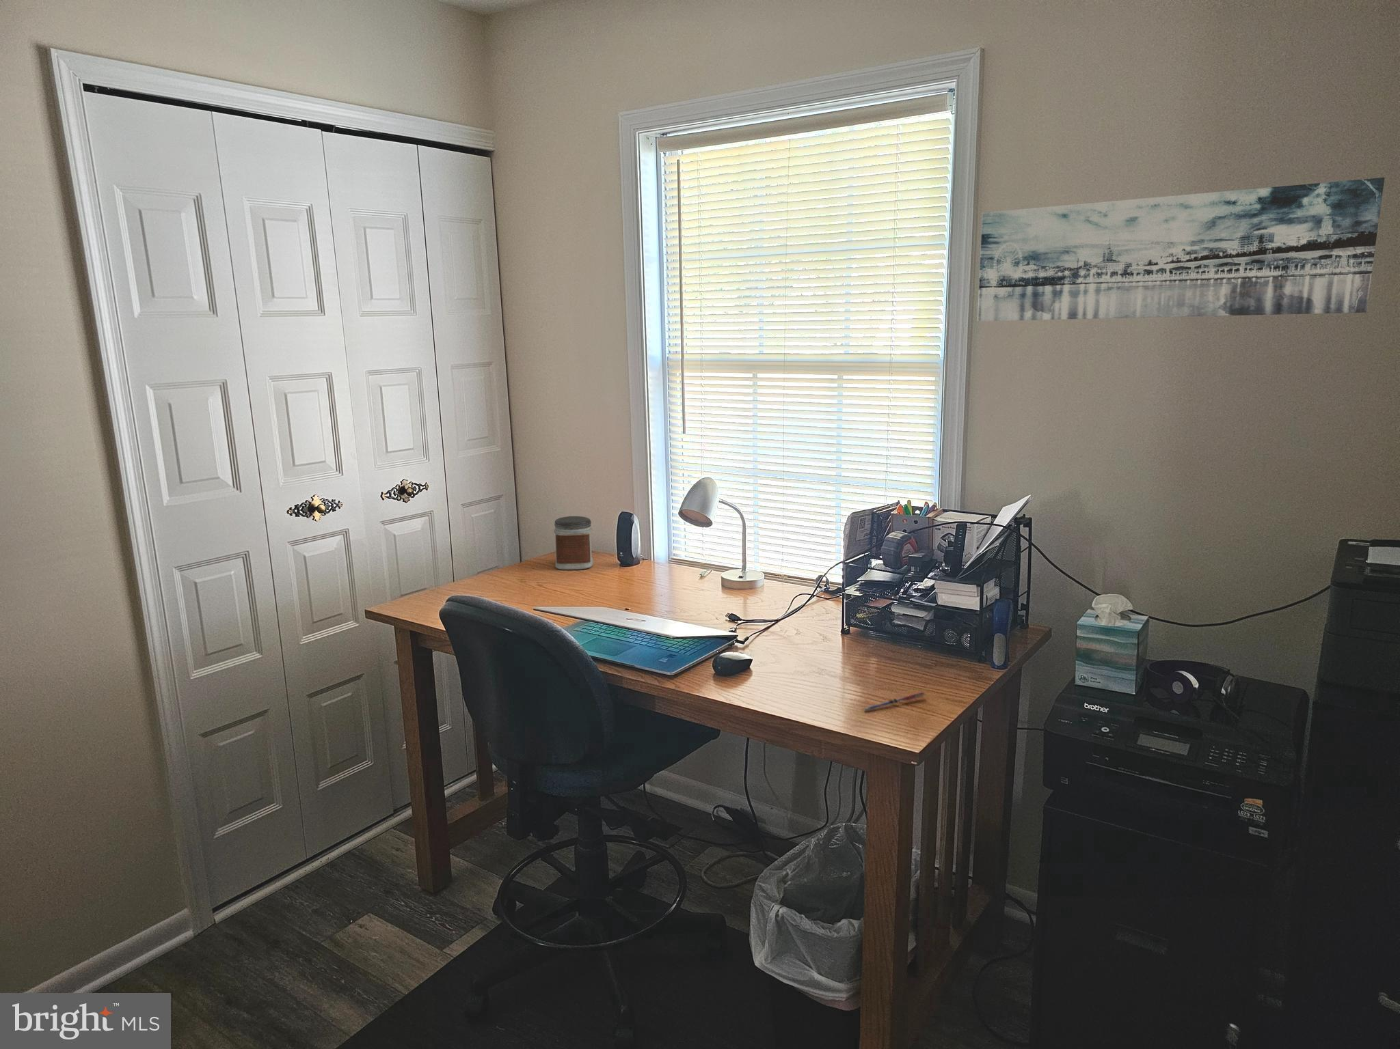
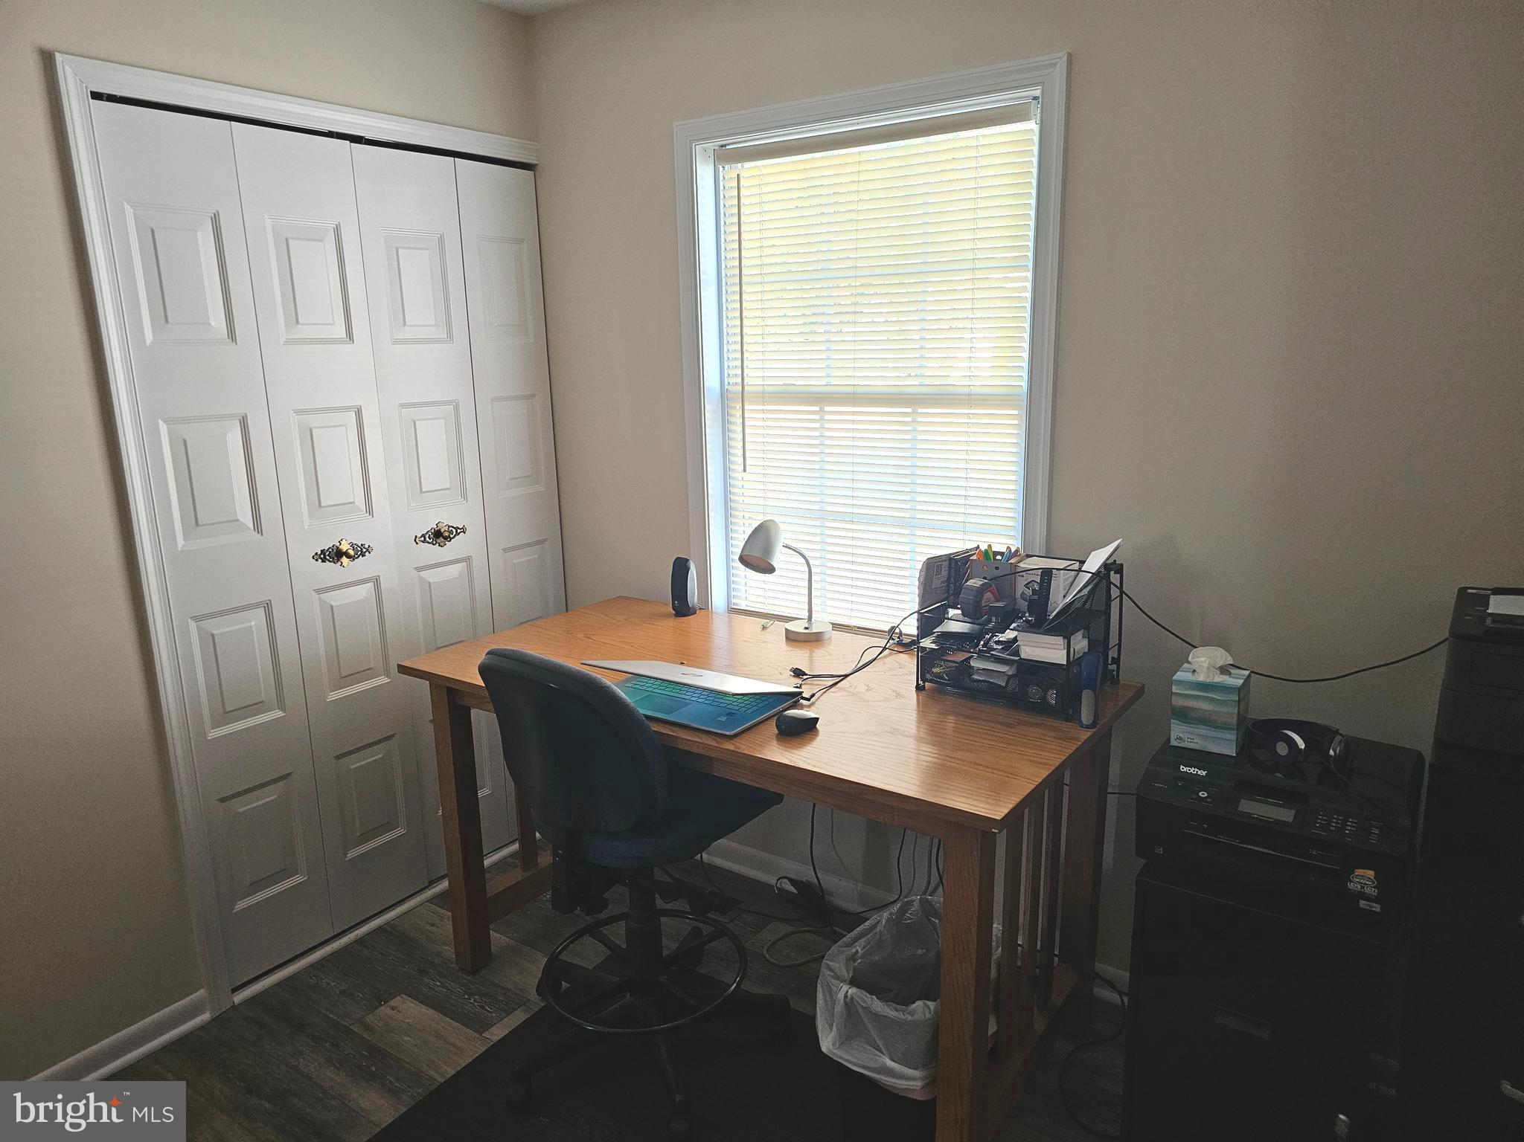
- wall art [977,177,1385,322]
- pen [863,691,926,712]
- jar [553,516,594,571]
